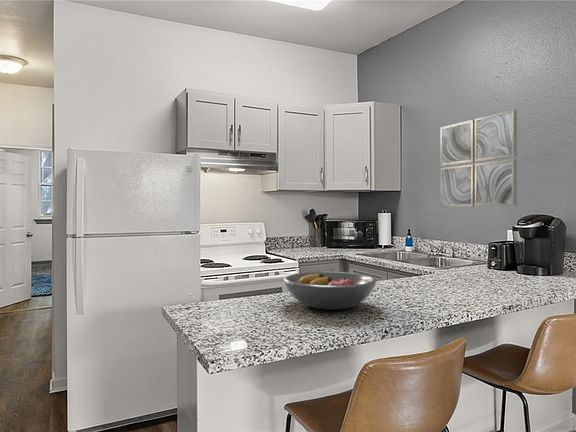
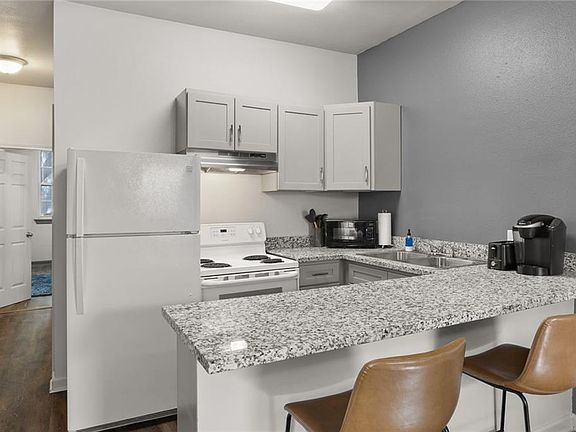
- wall art [439,109,518,208]
- fruit bowl [282,271,378,311]
